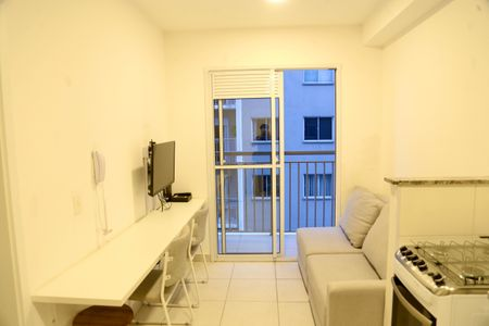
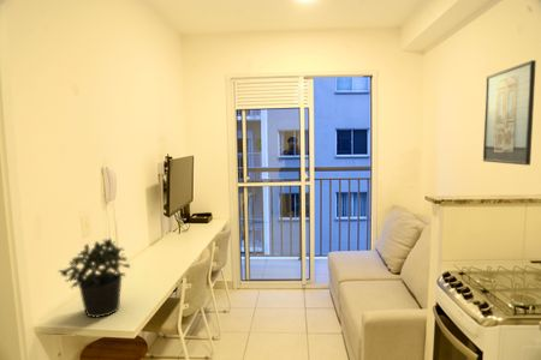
+ potted plant [57,238,131,319]
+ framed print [482,59,537,167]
